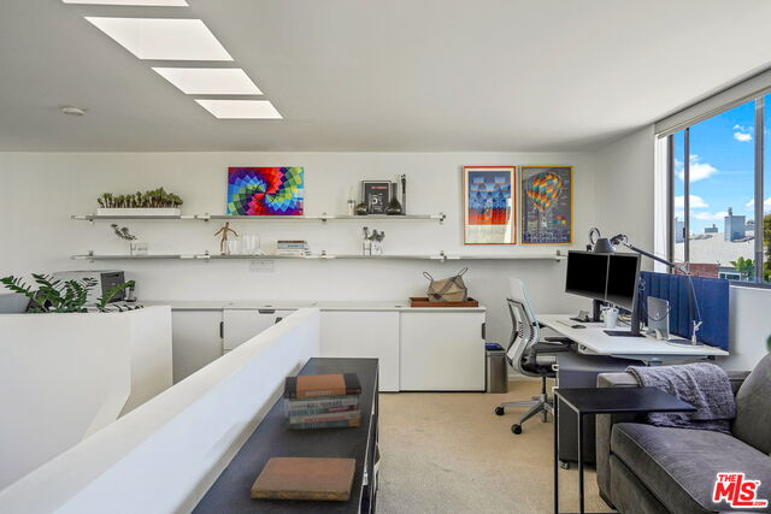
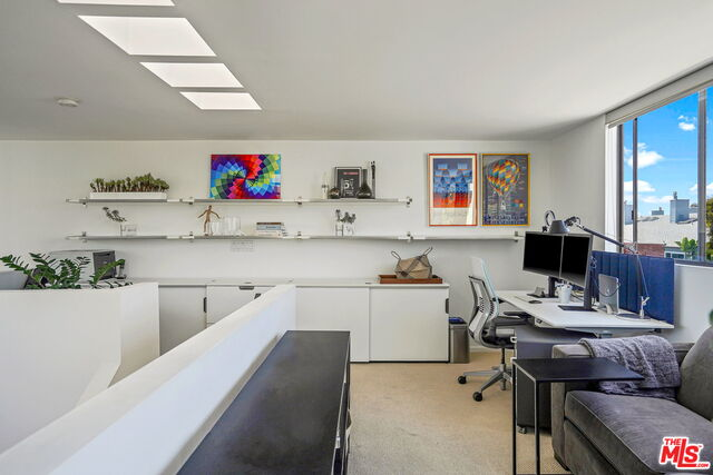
- book stack [283,372,363,431]
- notebook [249,456,357,502]
